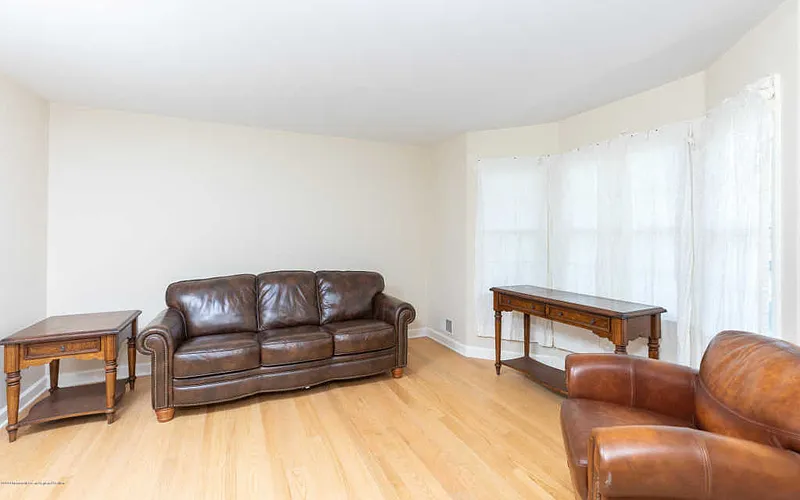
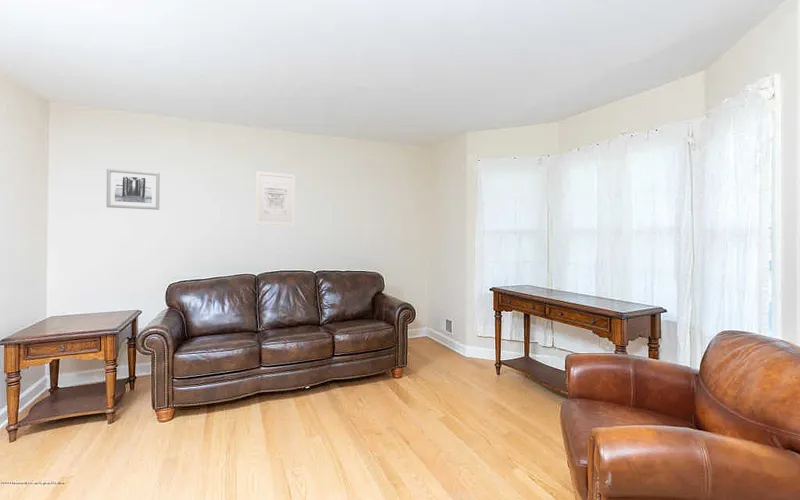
+ wall art [255,170,296,227]
+ wall art [106,168,161,211]
